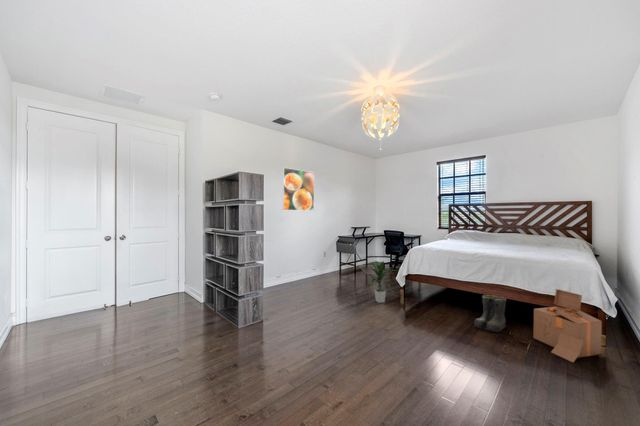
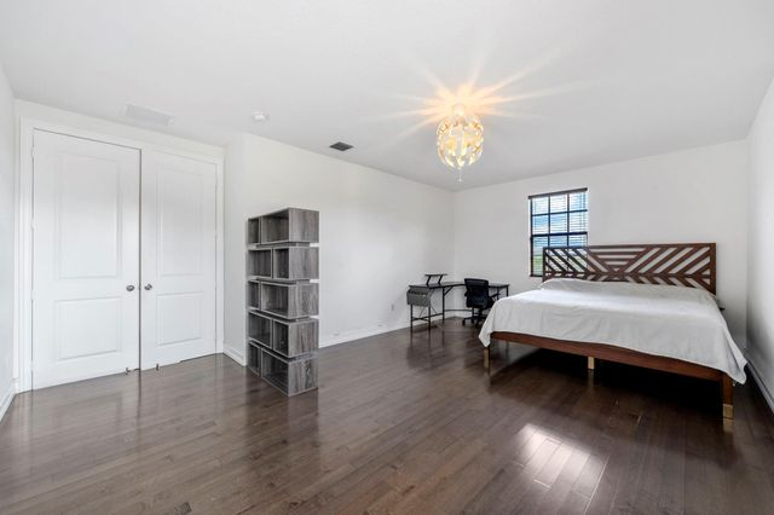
- indoor plant [361,260,398,304]
- boots [473,294,508,333]
- cardboard box [532,288,603,363]
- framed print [282,167,315,211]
